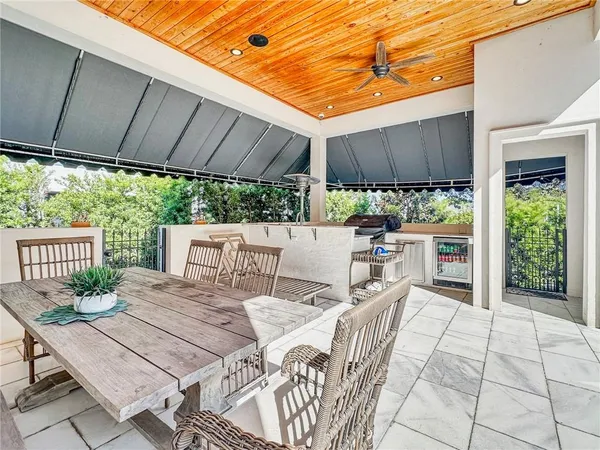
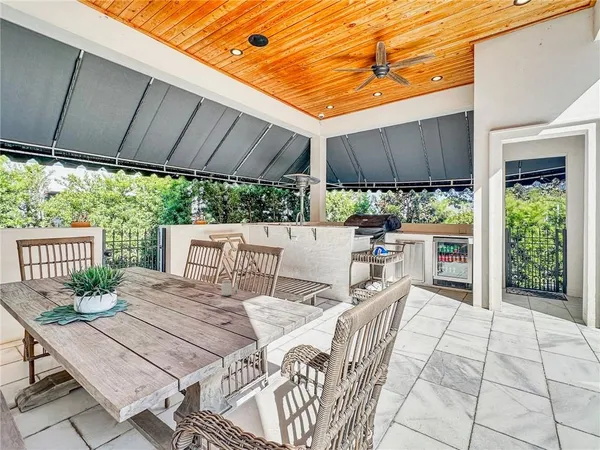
+ candle [221,279,239,297]
